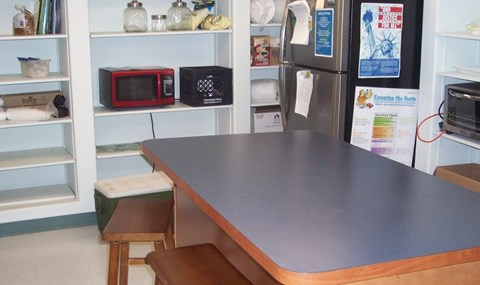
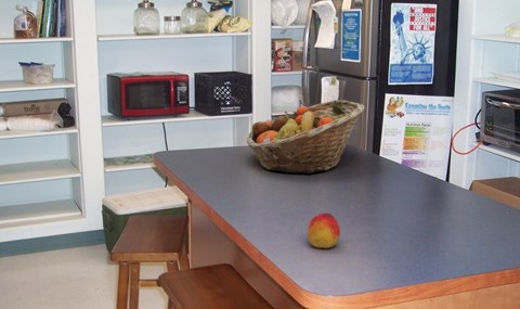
+ fruit basket [246,99,366,175]
+ peach [307,213,341,249]
